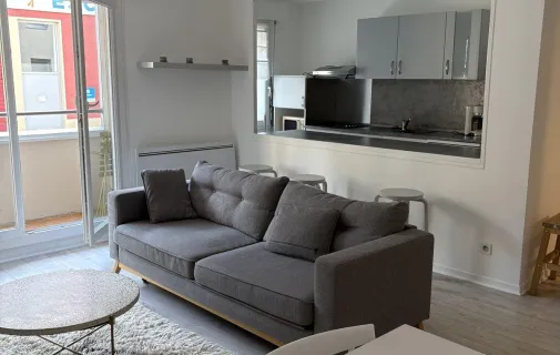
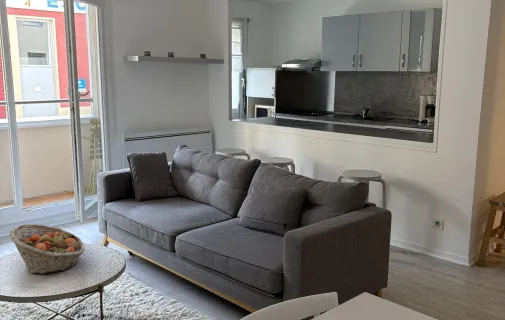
+ fruit basket [9,223,86,275]
